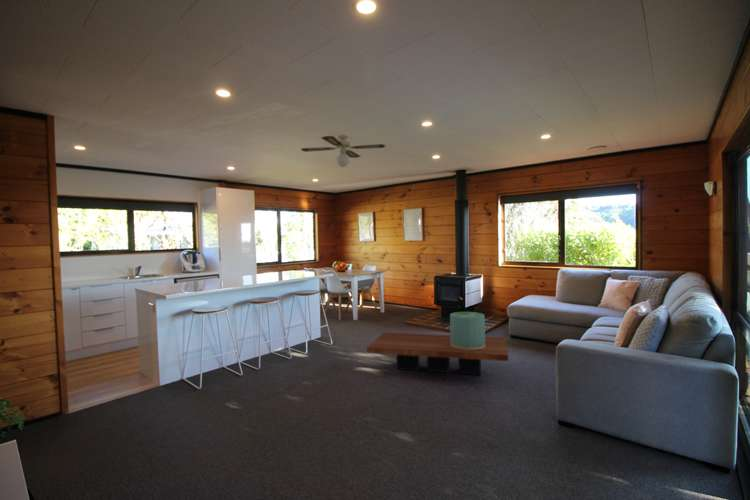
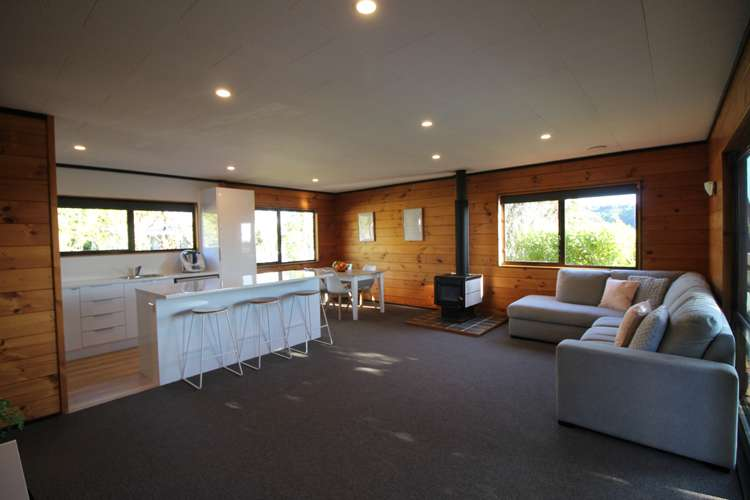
- coffee table [366,331,509,376]
- ceiling fan [300,134,386,168]
- decorative container [449,311,486,350]
